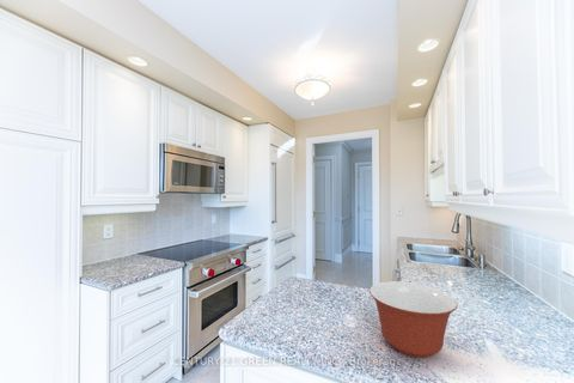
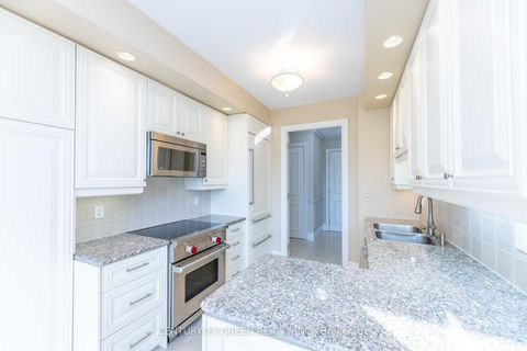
- mixing bowl [368,280,459,359]
